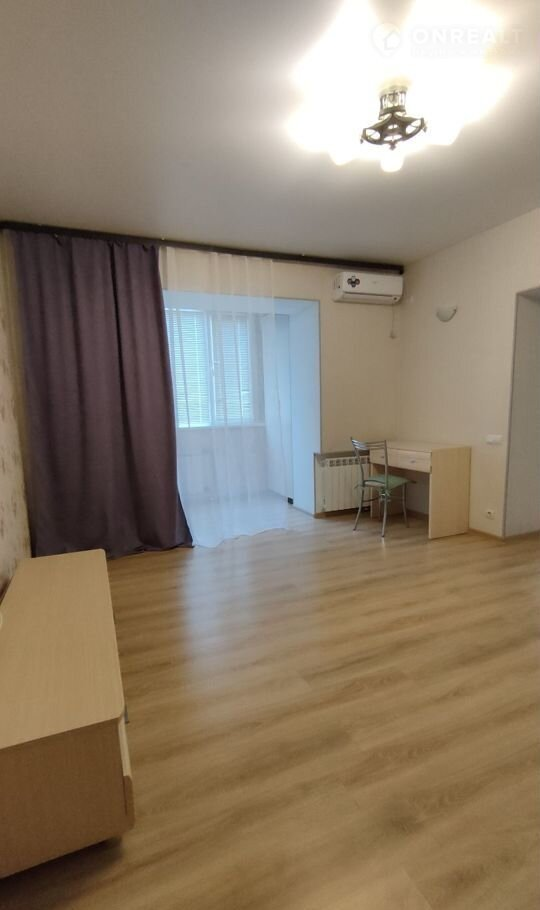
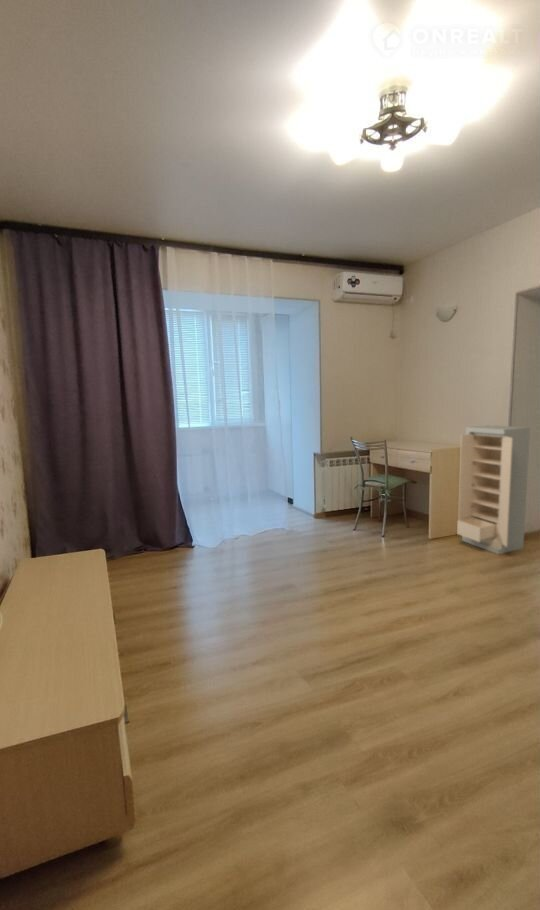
+ storage cabinet [456,424,531,555]
